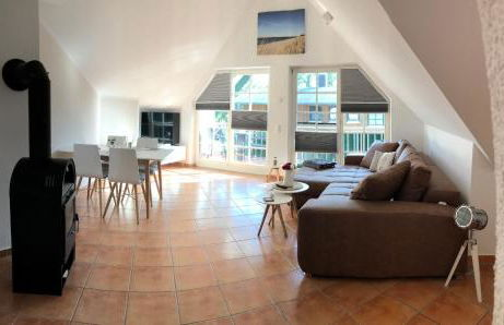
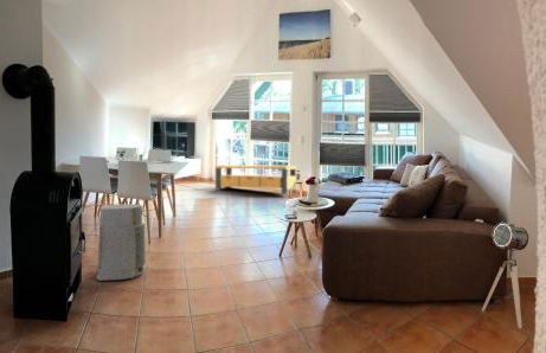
+ bench [214,163,297,195]
+ air purifier [94,203,147,282]
